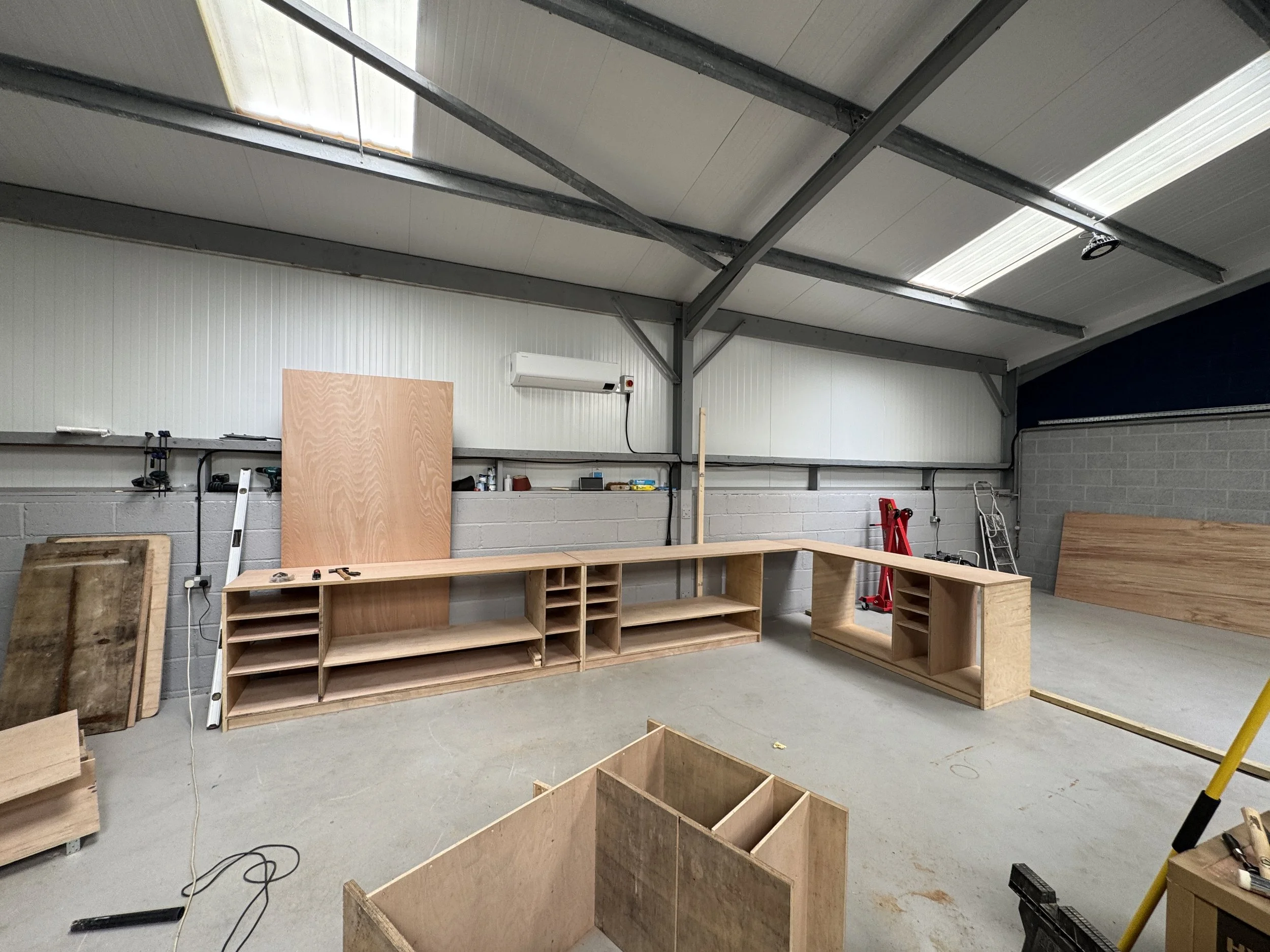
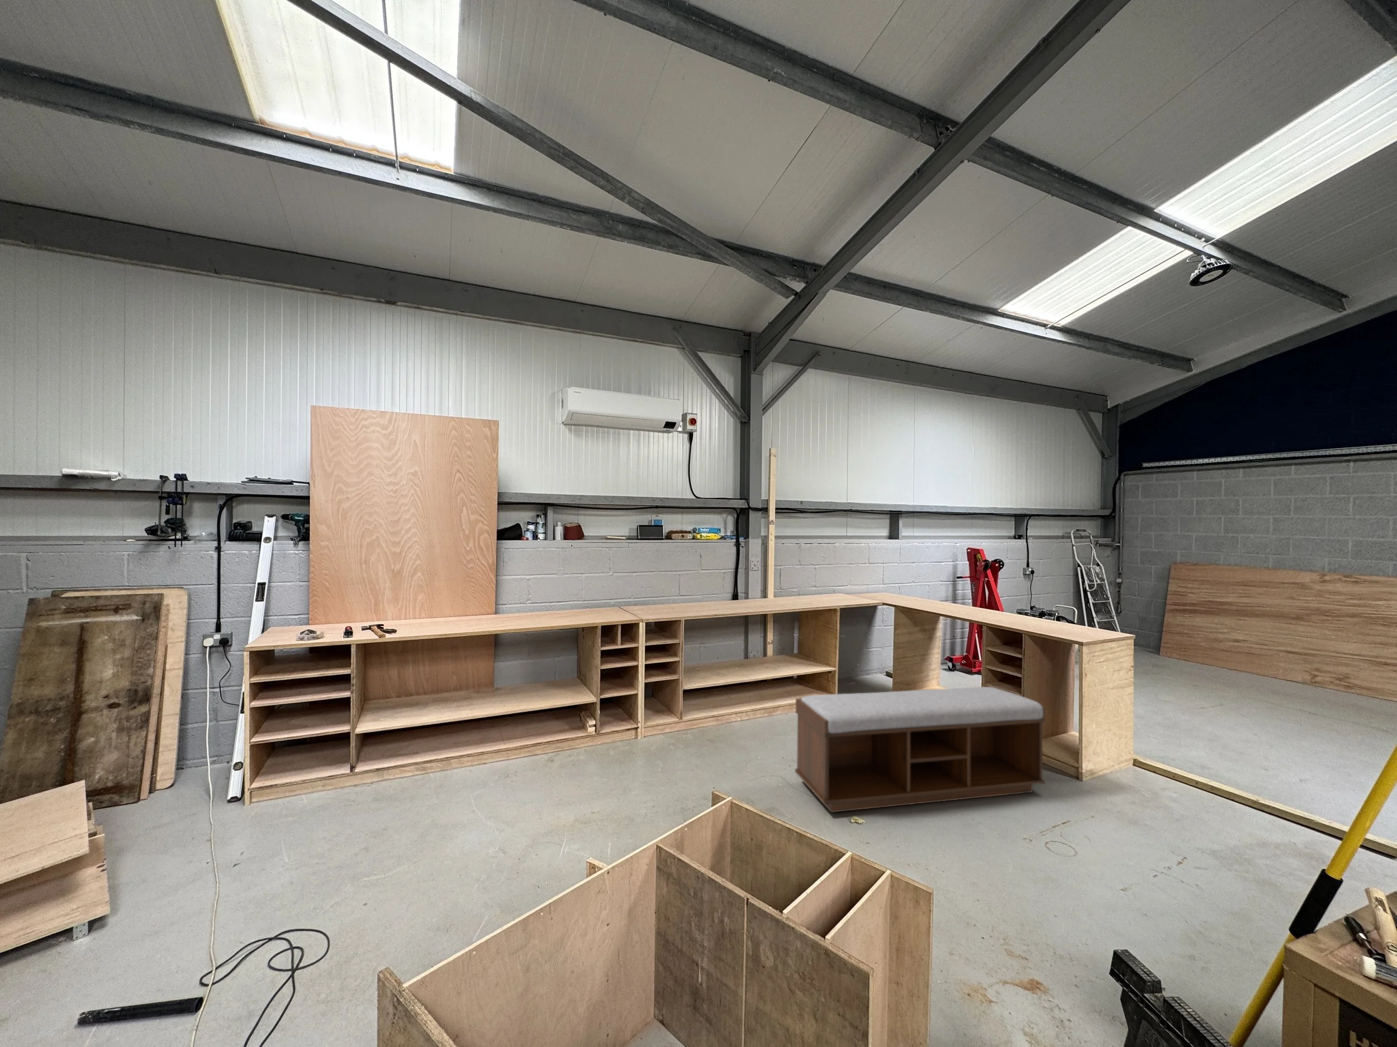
+ bench [794,686,1046,813]
